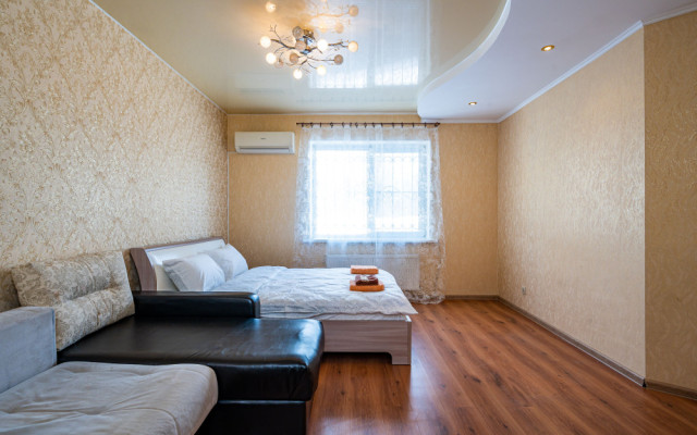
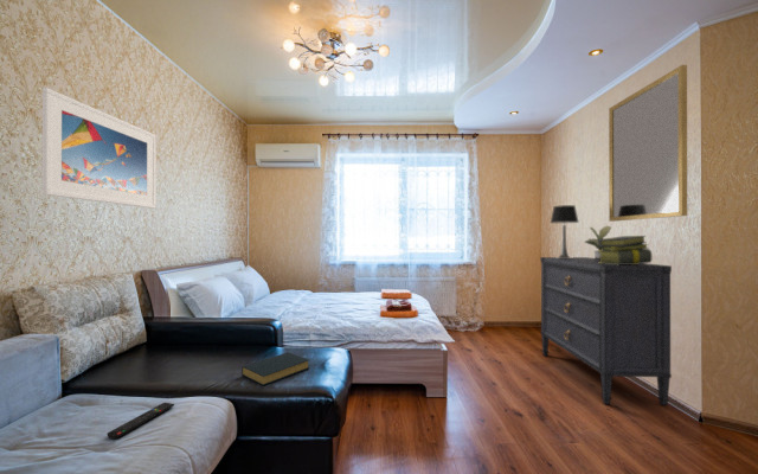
+ table lamp [550,204,580,258]
+ potted plant [584,225,612,261]
+ hardback book [240,351,310,386]
+ dresser [539,256,673,406]
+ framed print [41,87,158,210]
+ stack of books [597,235,653,265]
+ remote control [107,402,175,440]
+ home mirror [608,64,688,223]
